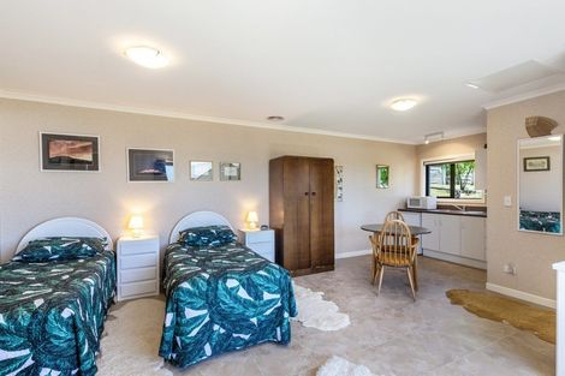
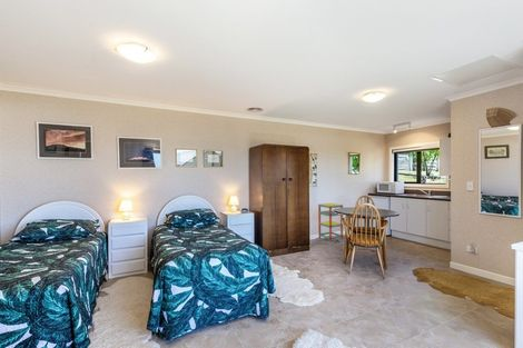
+ shelving unit [315,202,346,246]
